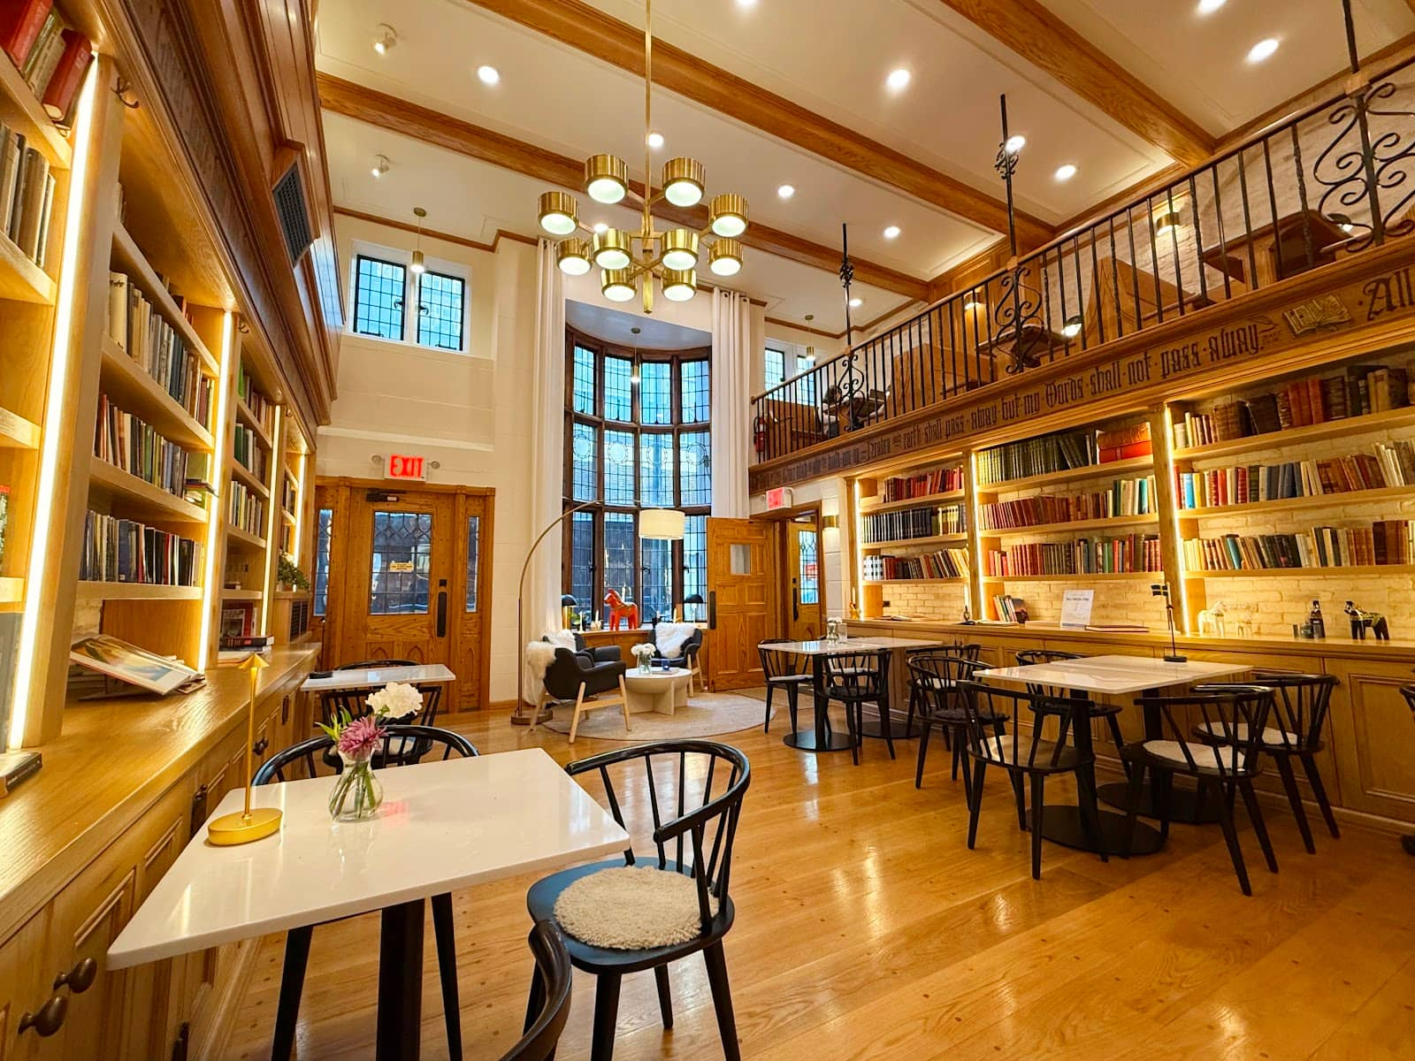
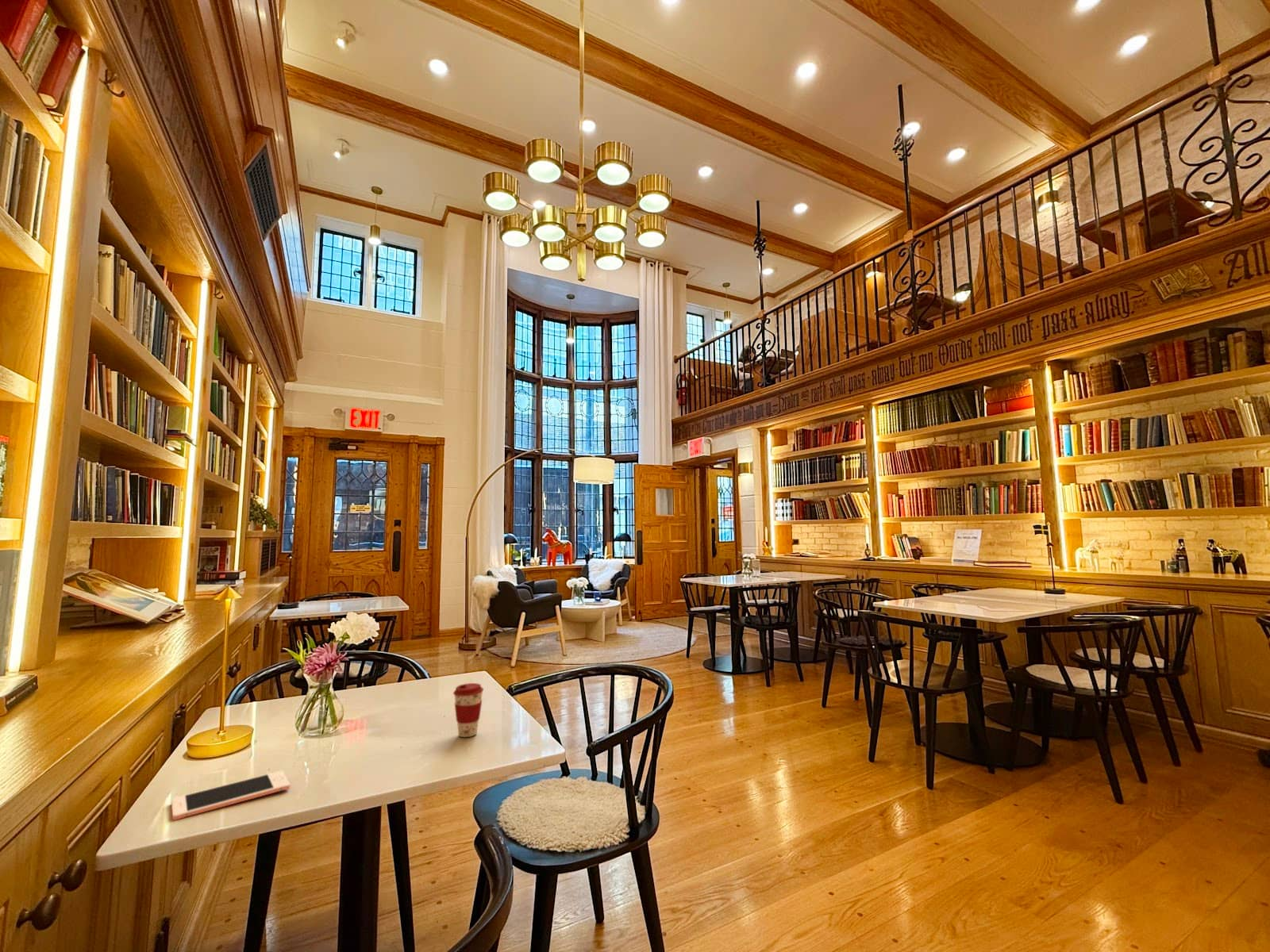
+ cell phone [171,770,291,821]
+ coffee cup [452,682,484,738]
